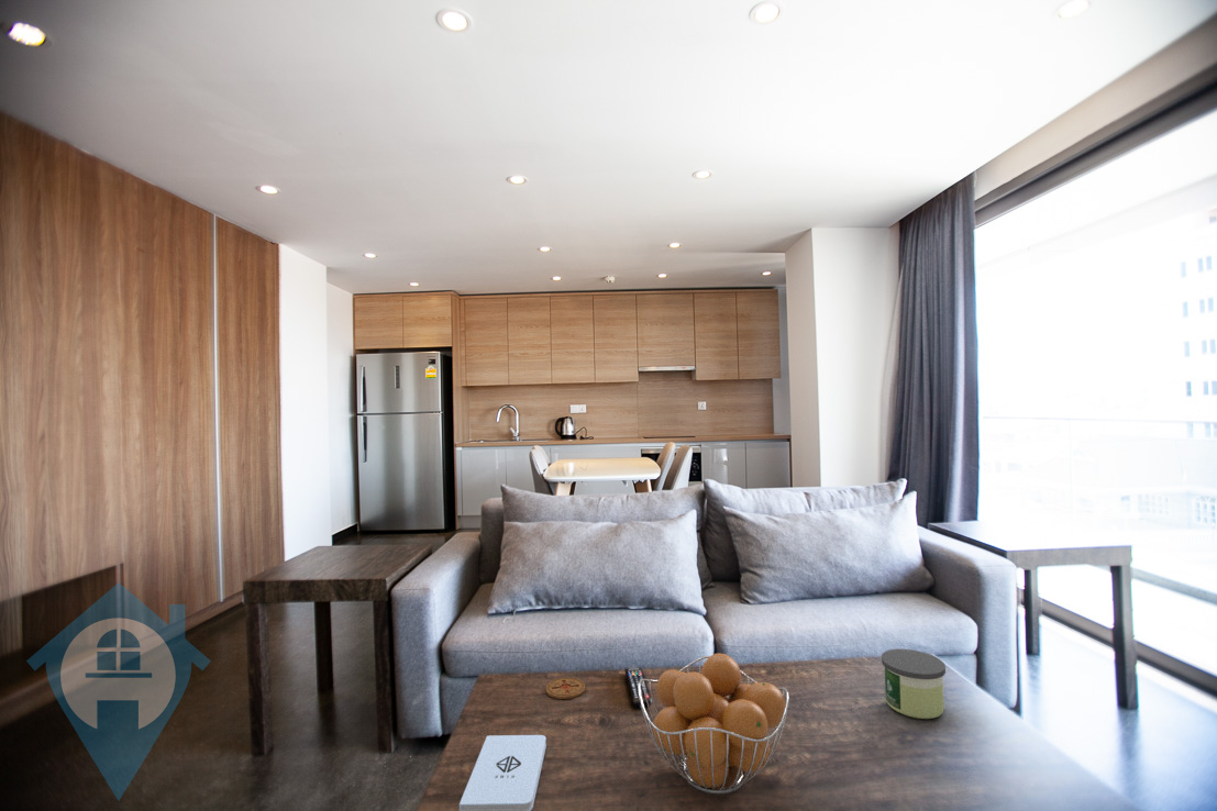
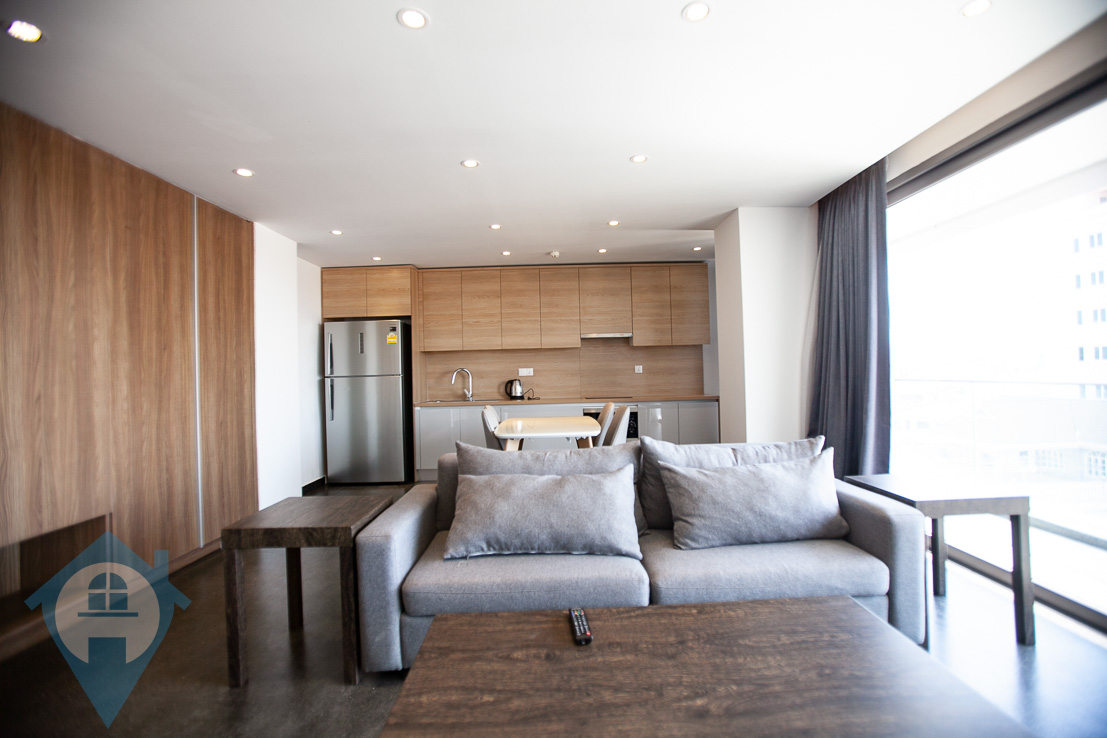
- coaster [545,677,586,700]
- notepad [458,734,547,811]
- fruit basket [637,653,790,796]
- candle [881,648,947,720]
